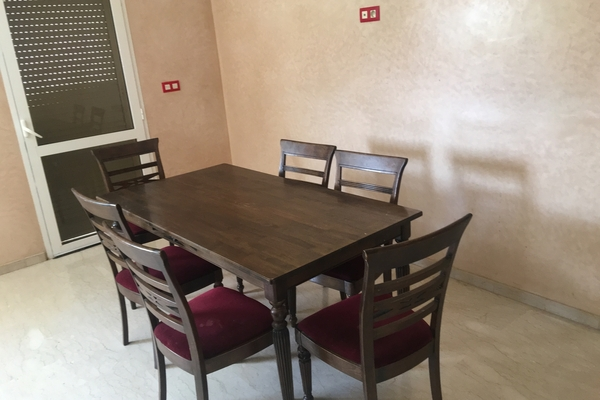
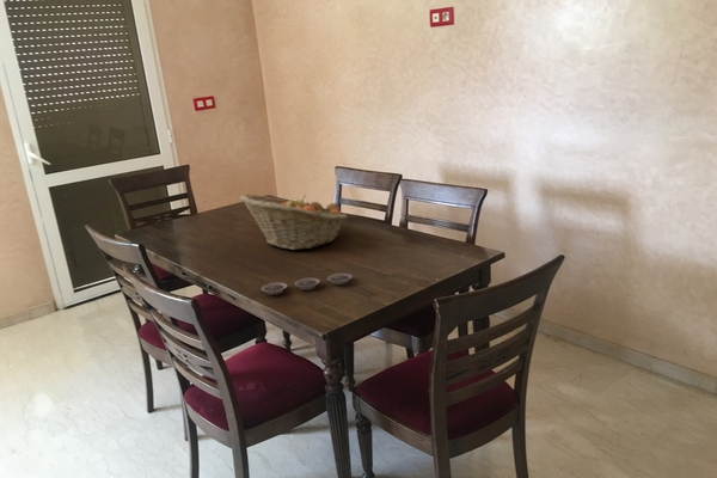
+ plate [261,272,354,295]
+ fruit basket [239,194,349,251]
